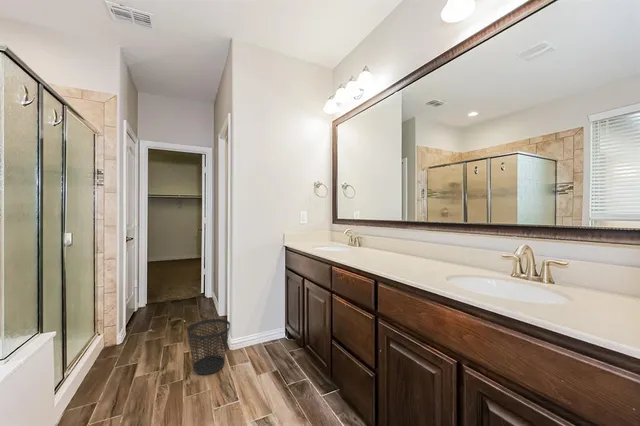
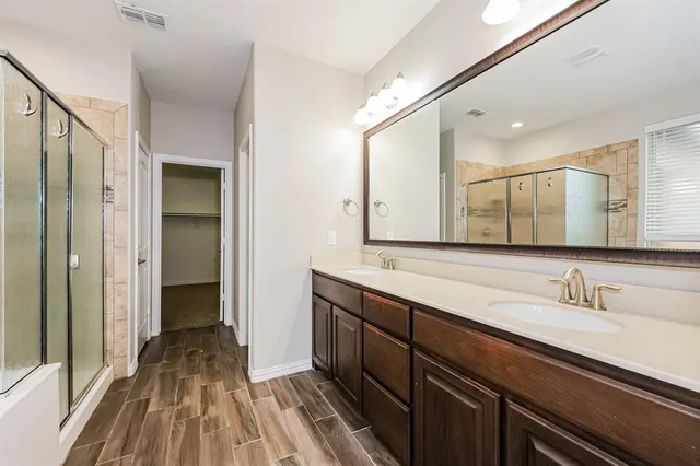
- wastebasket [186,318,231,376]
